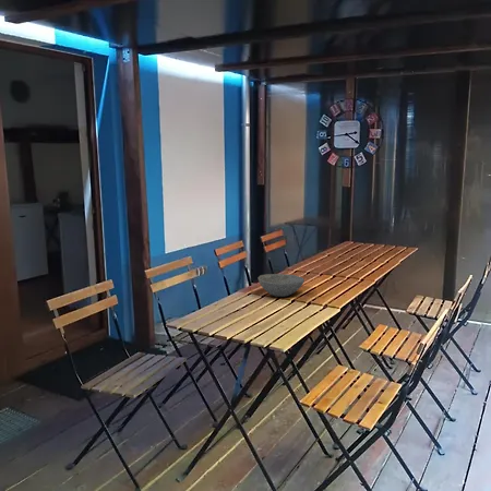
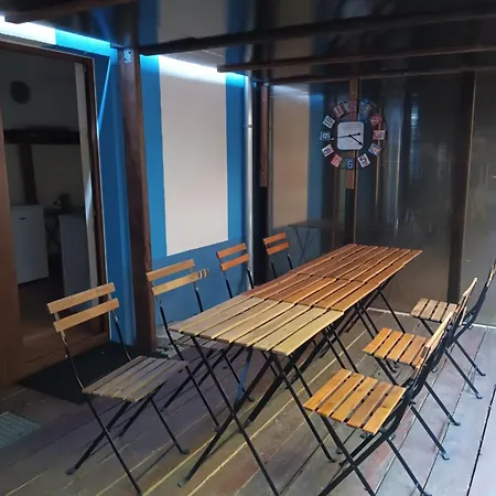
- bowl [258,273,306,298]
